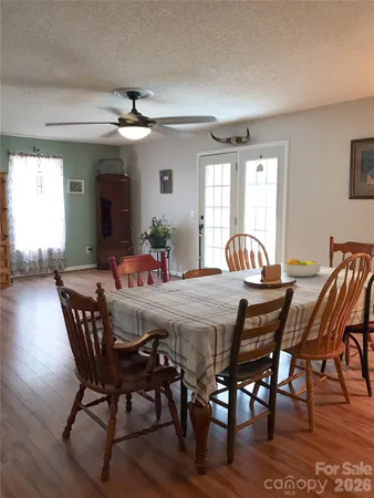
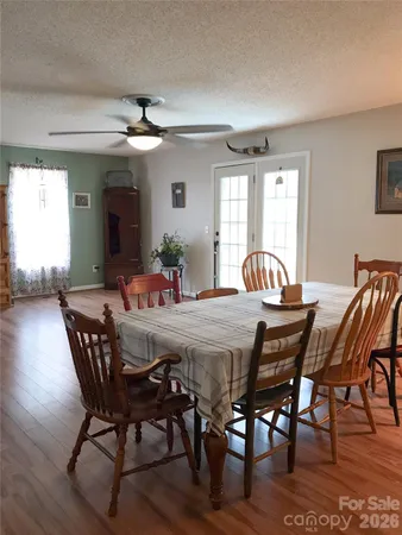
- fruit bowl [282,258,322,278]
